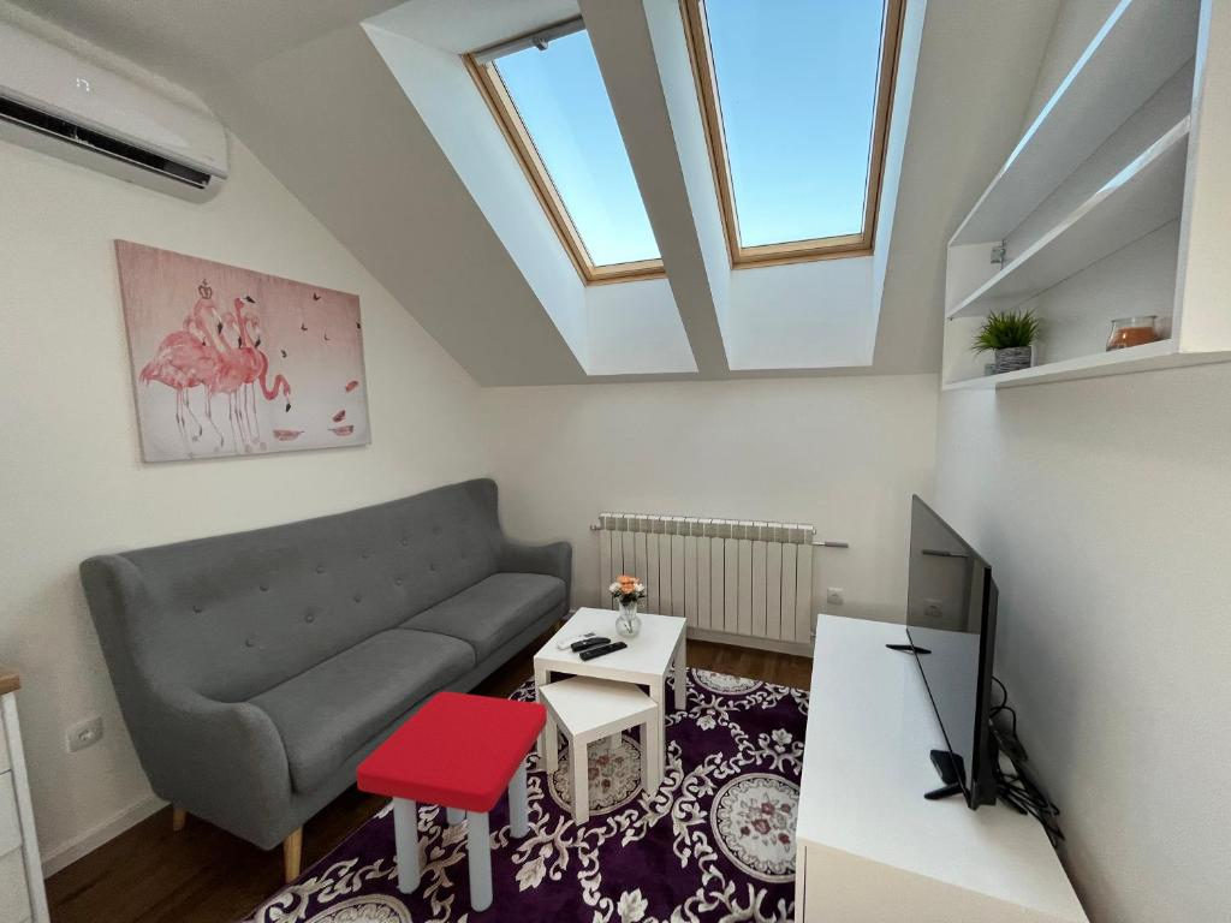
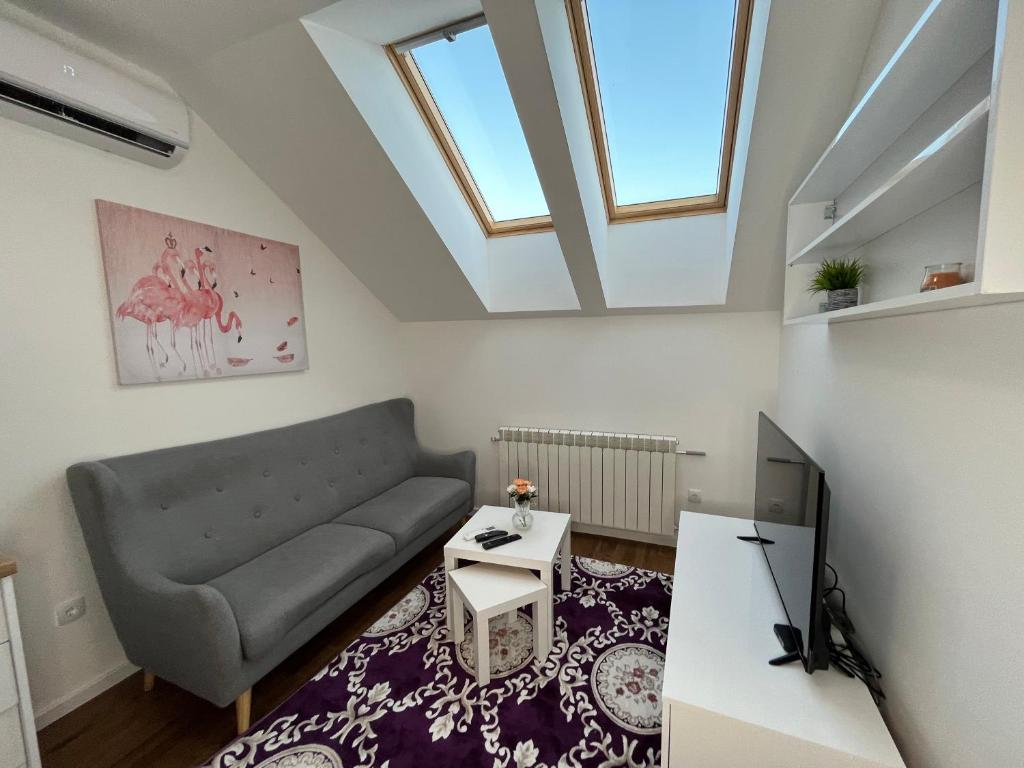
- stool [356,691,548,912]
